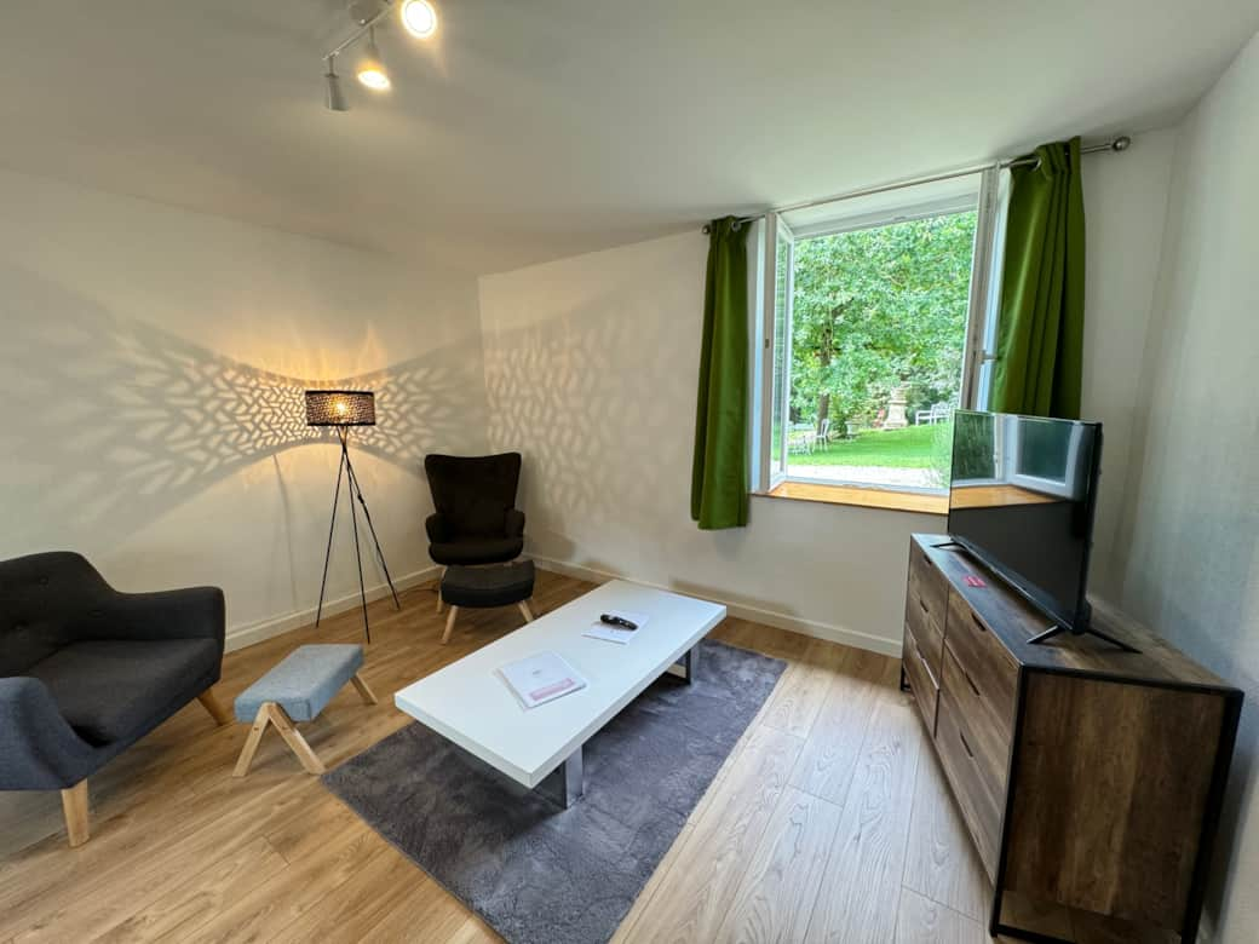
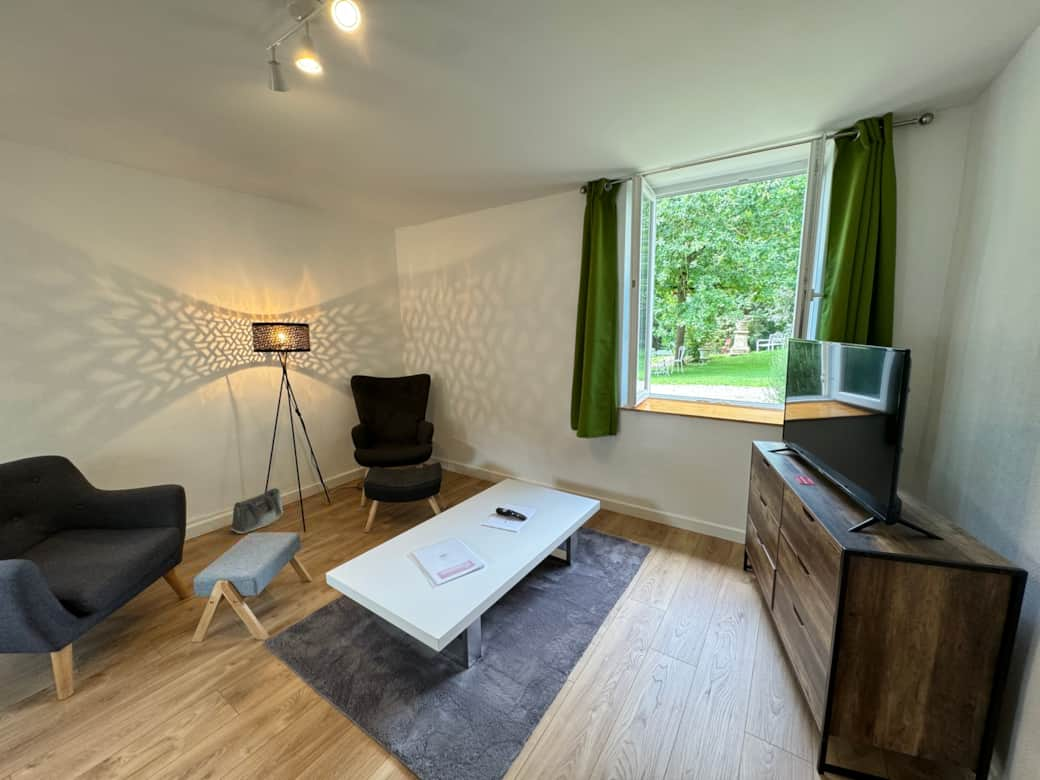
+ saddlebag [230,487,284,534]
